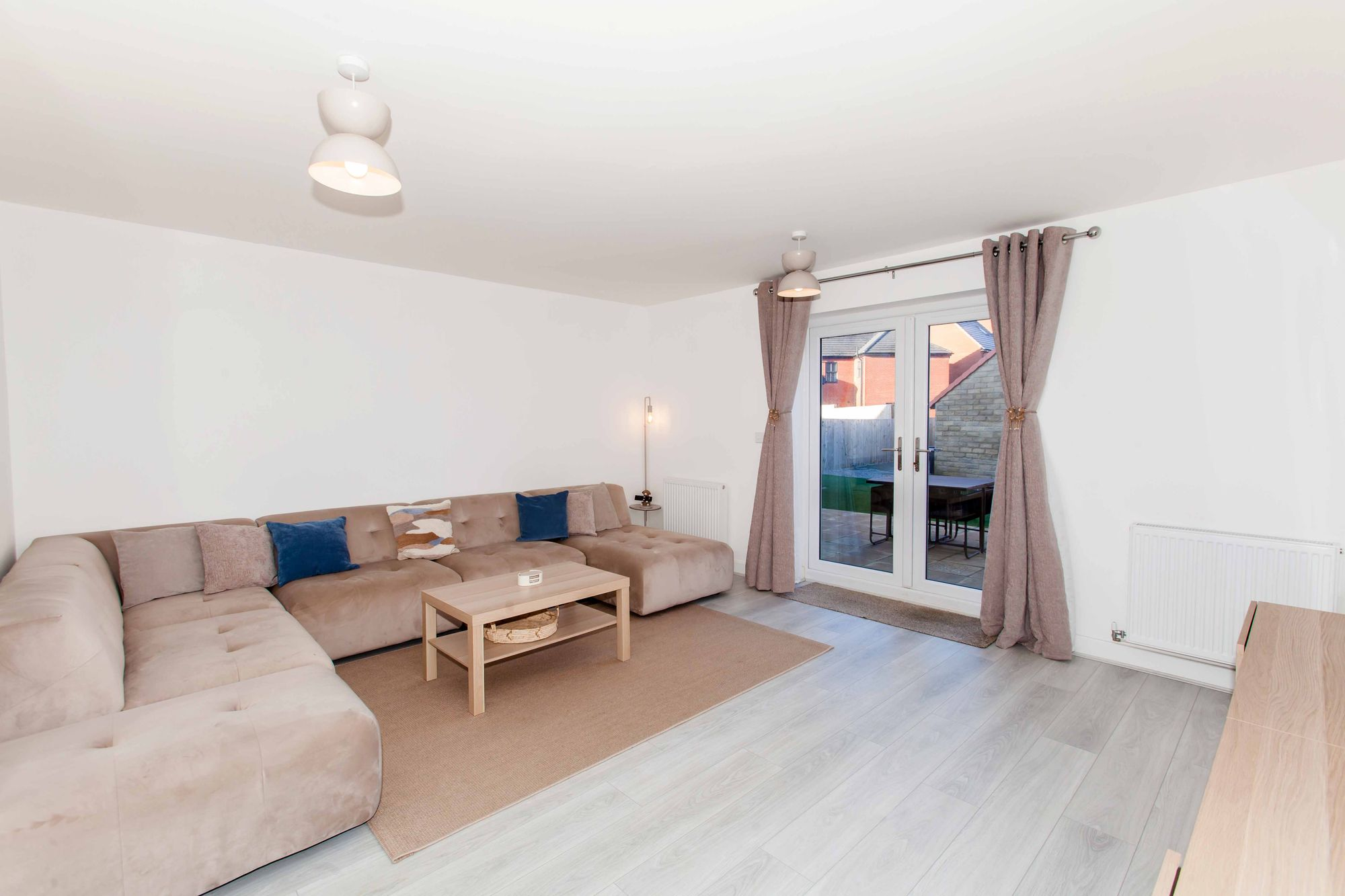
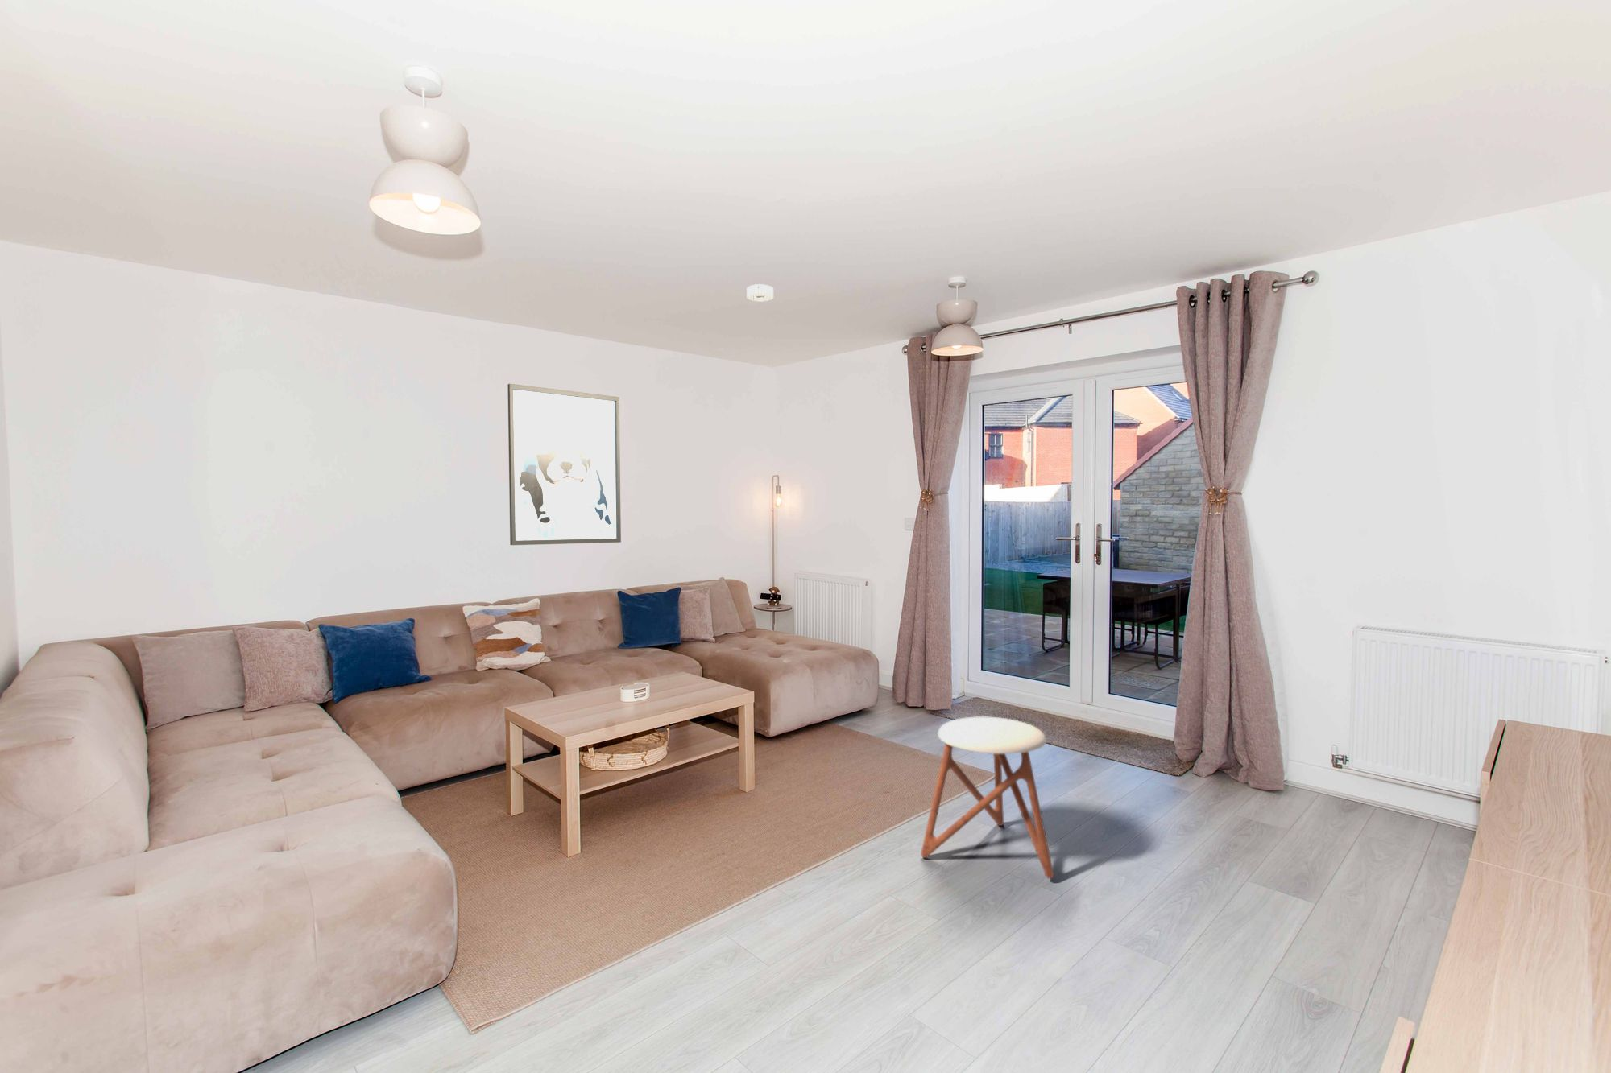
+ stool [920,716,1054,880]
+ wall art [507,383,622,546]
+ smoke detector [746,284,774,302]
